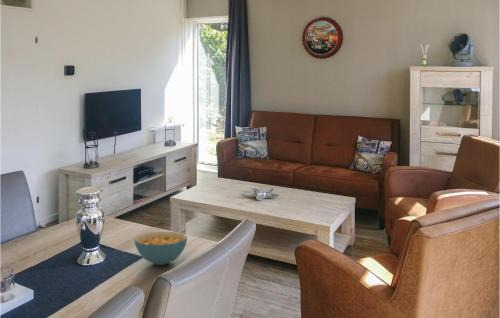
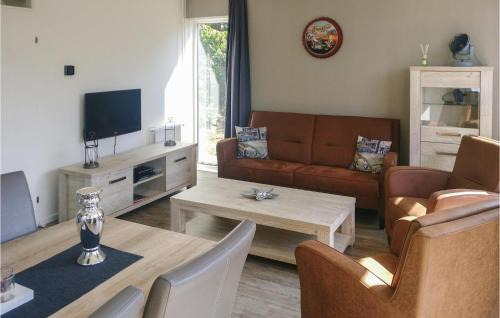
- cereal bowl [133,231,188,266]
